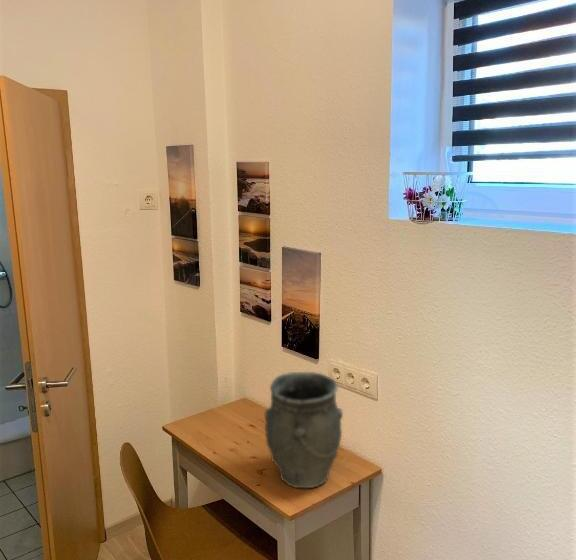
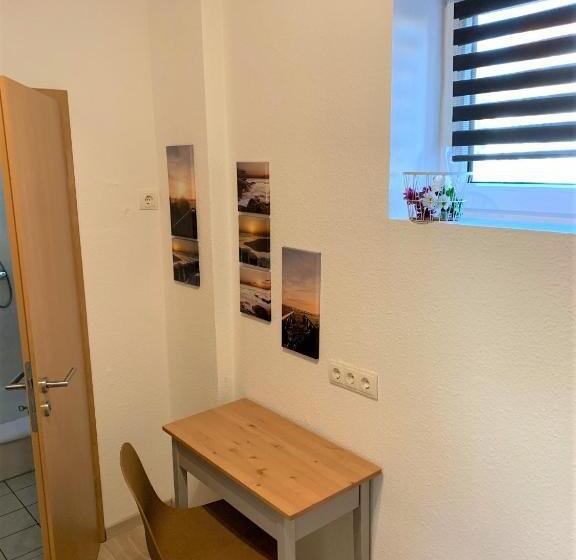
- vase [264,371,344,489]
